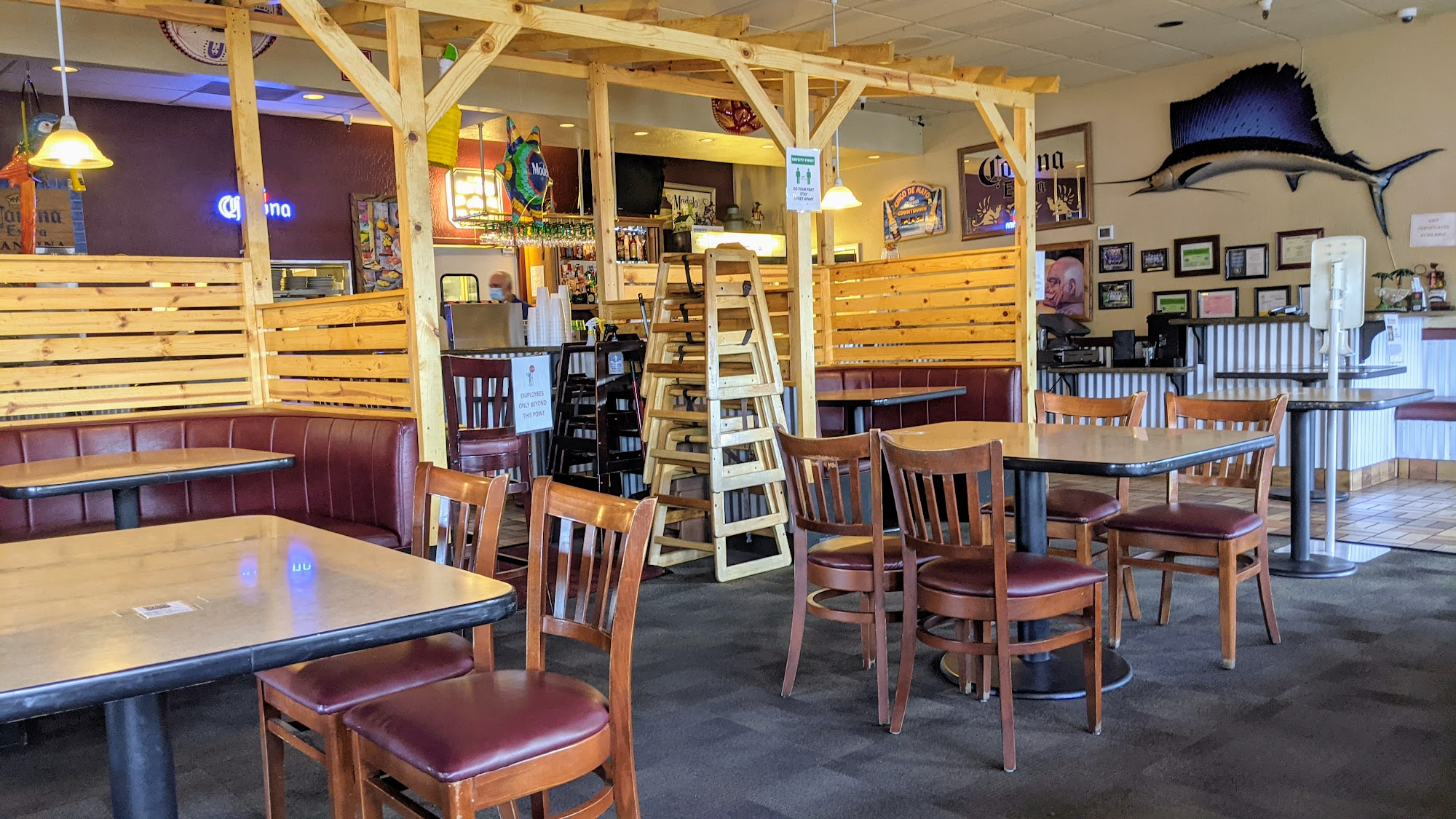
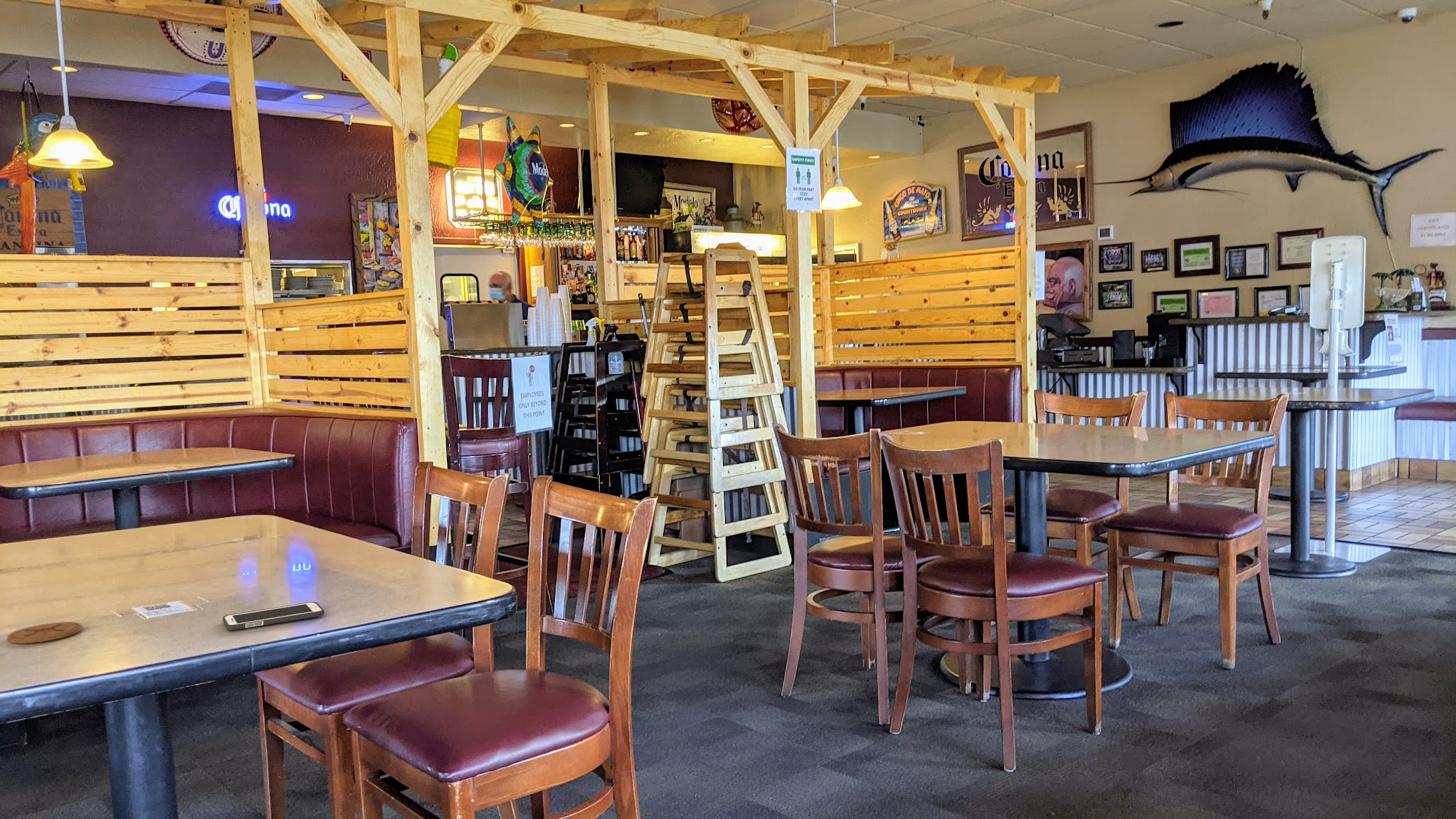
+ cell phone [222,601,325,631]
+ coaster [7,621,83,644]
